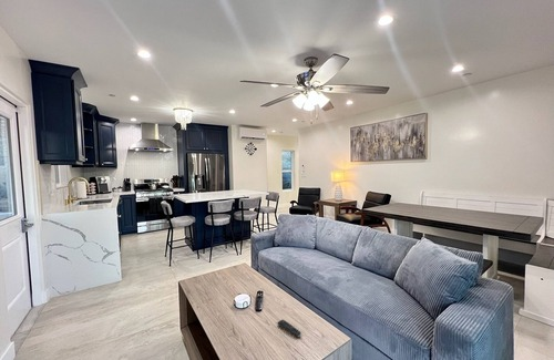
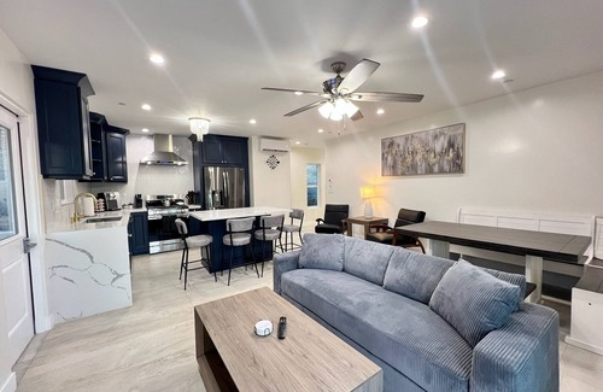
- remote control [276,318,302,338]
